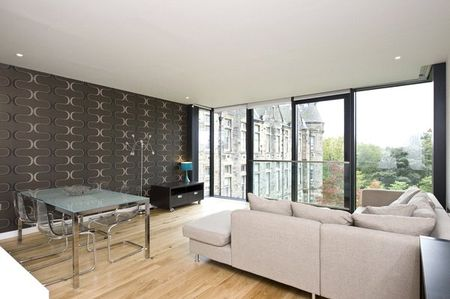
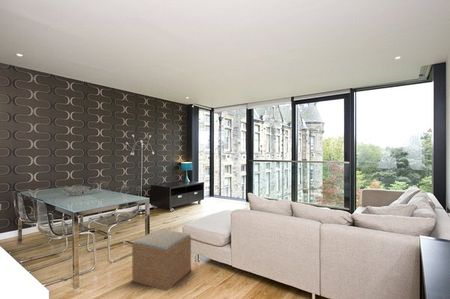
+ ottoman [131,228,192,292]
